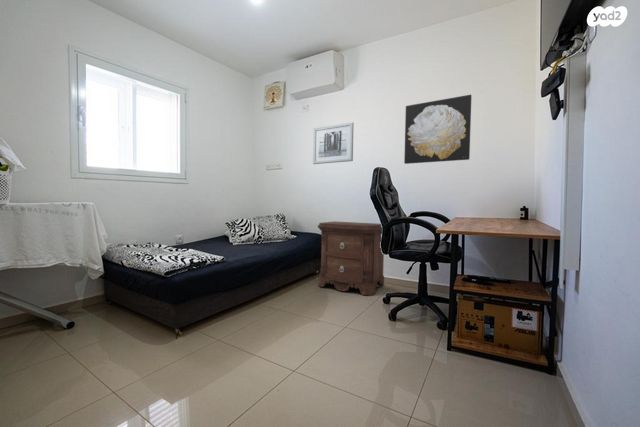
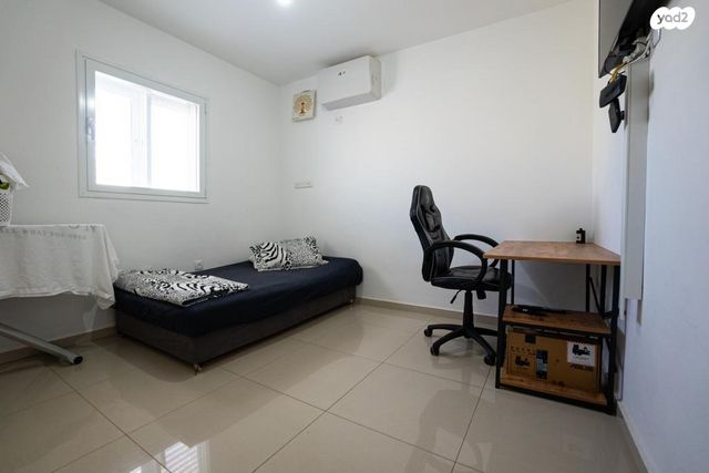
- wall art [403,94,472,165]
- wall art [312,121,355,165]
- nightstand [316,220,385,296]
